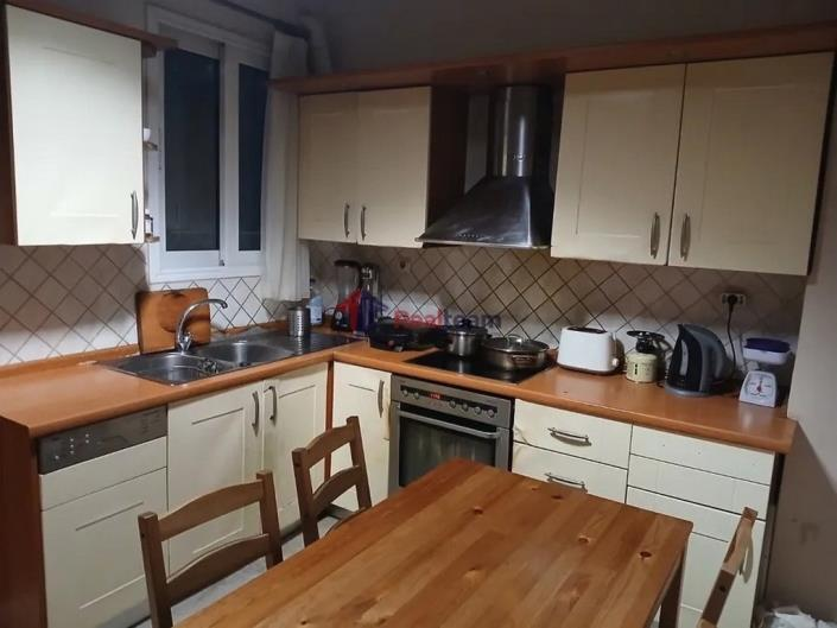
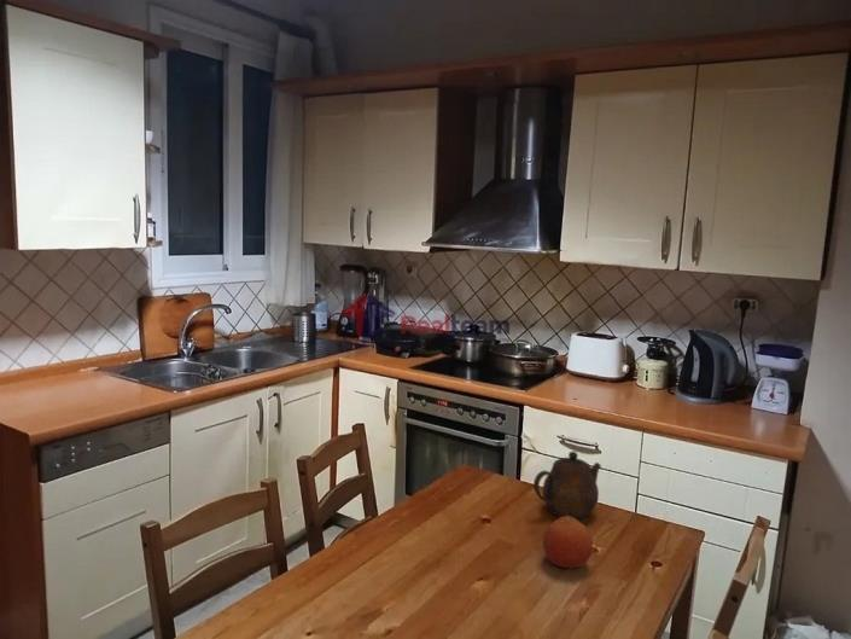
+ teapot [532,451,602,521]
+ fruit [541,516,594,569]
